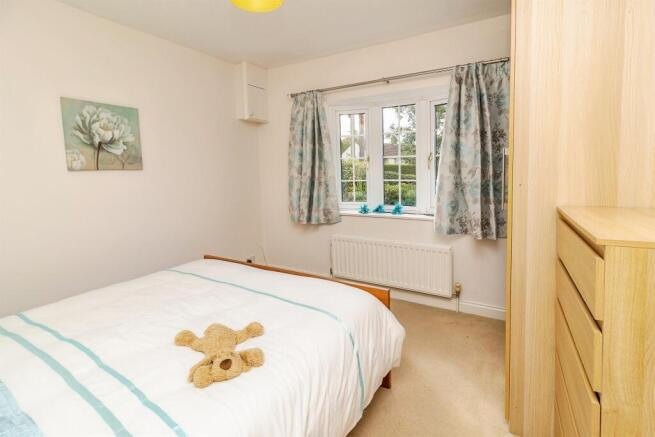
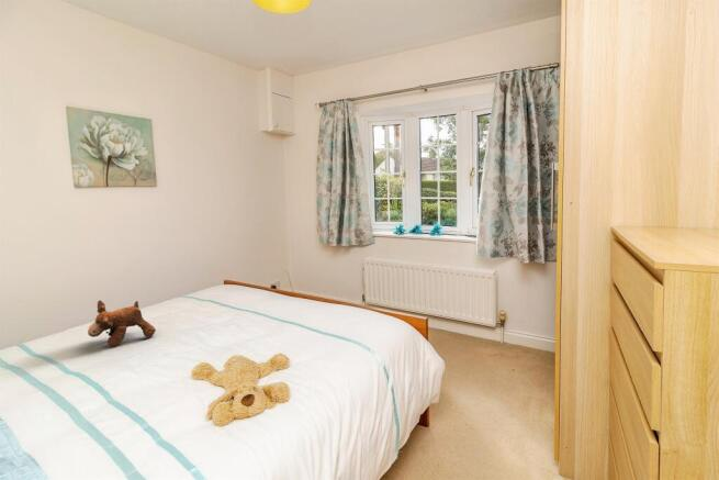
+ stuffed animal [87,299,157,347]
